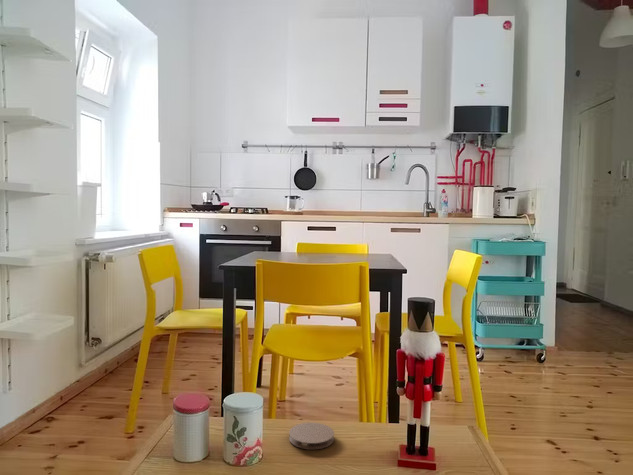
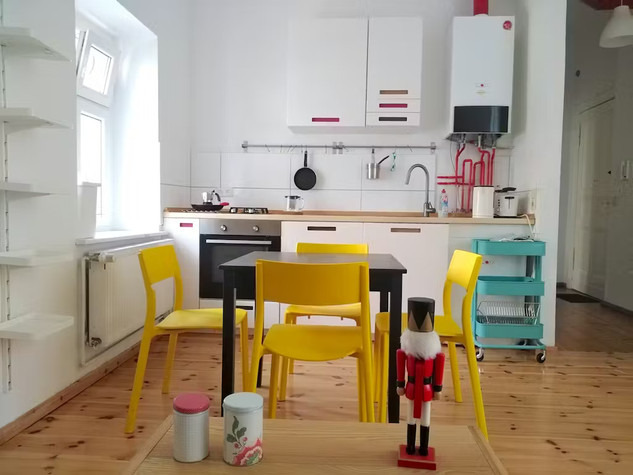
- coaster [288,422,335,450]
